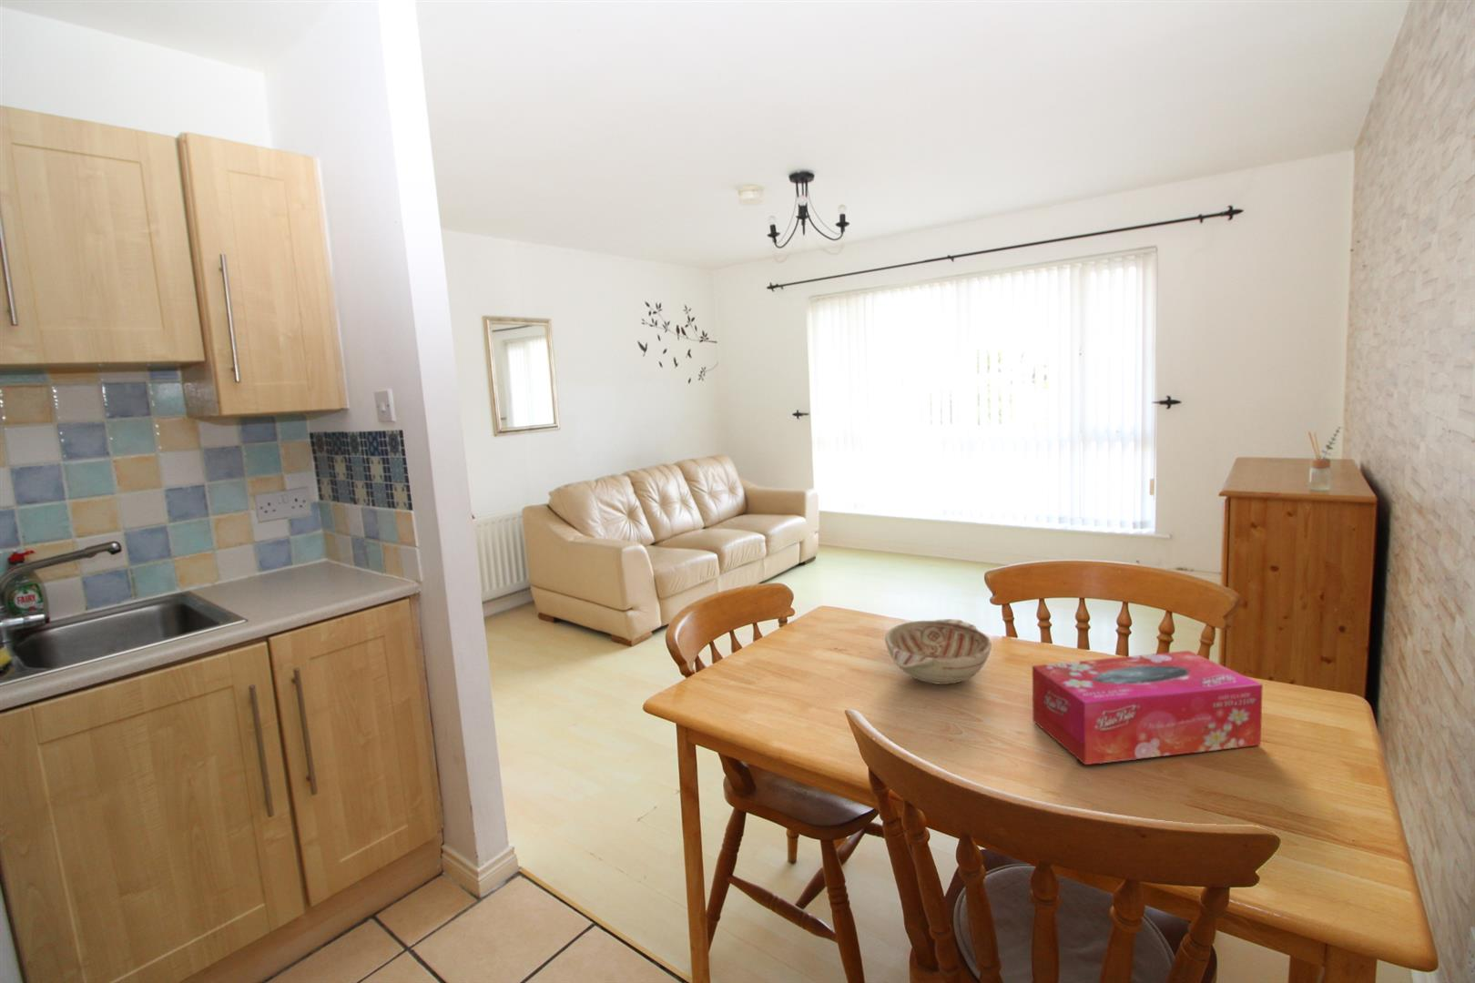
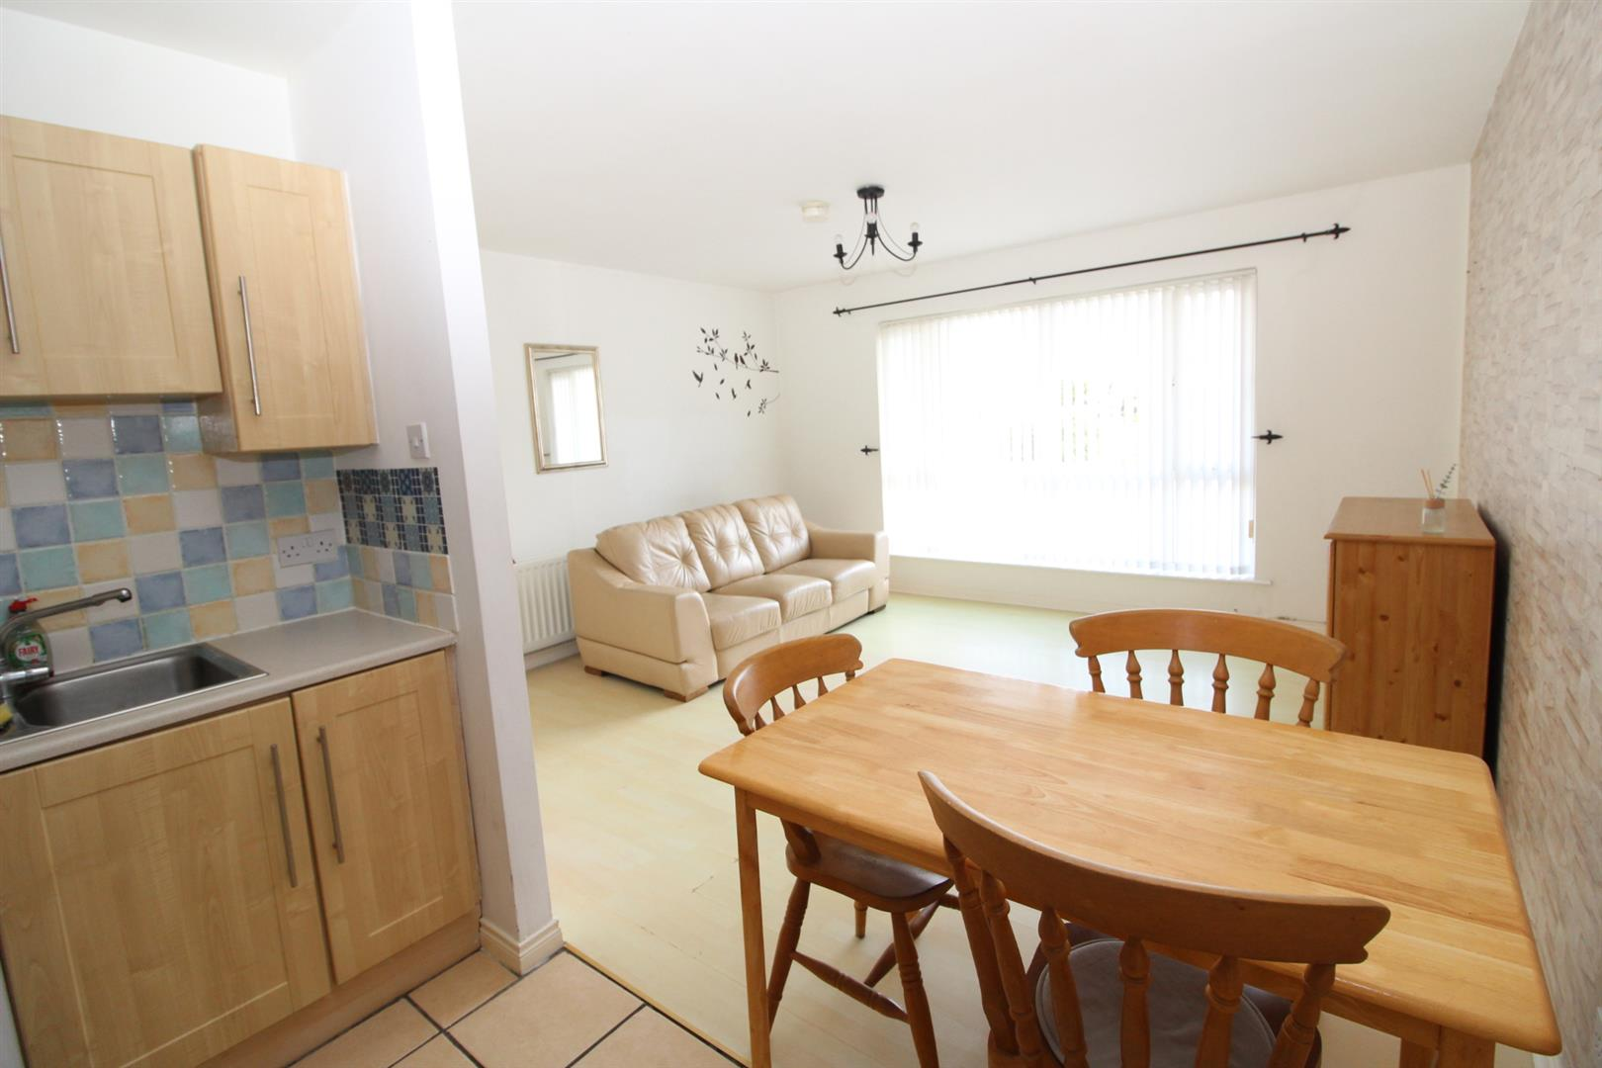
- decorative bowl [885,618,992,686]
- tissue box [1032,649,1264,766]
